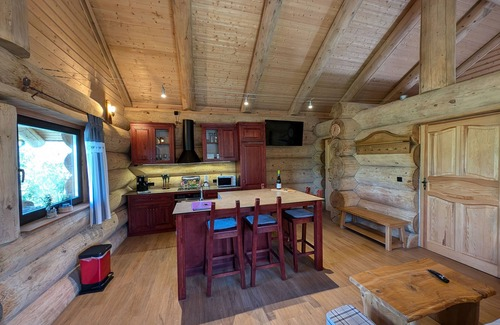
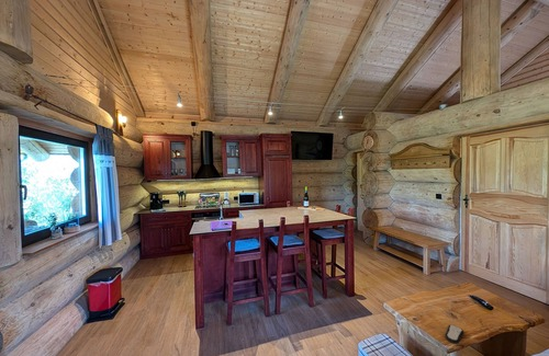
+ remote control [444,324,464,345]
